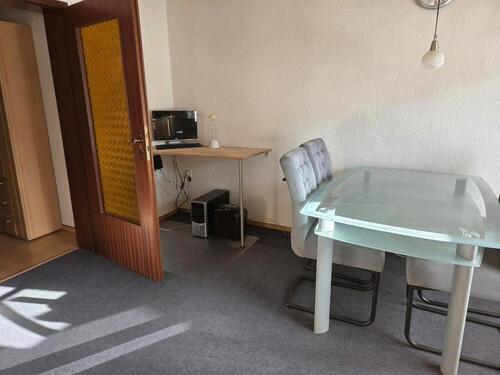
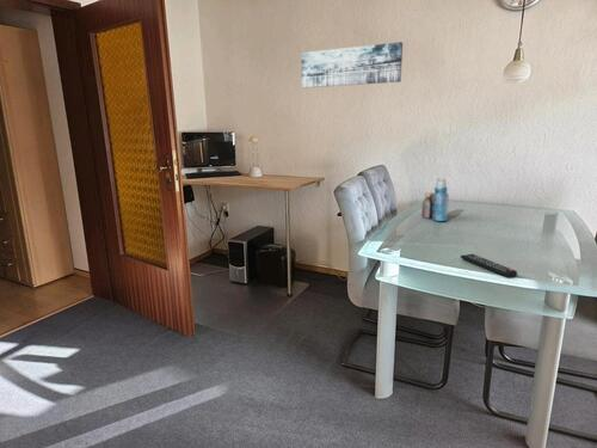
+ bottle [420,177,450,222]
+ wall art [301,41,404,90]
+ remote control [460,253,518,280]
